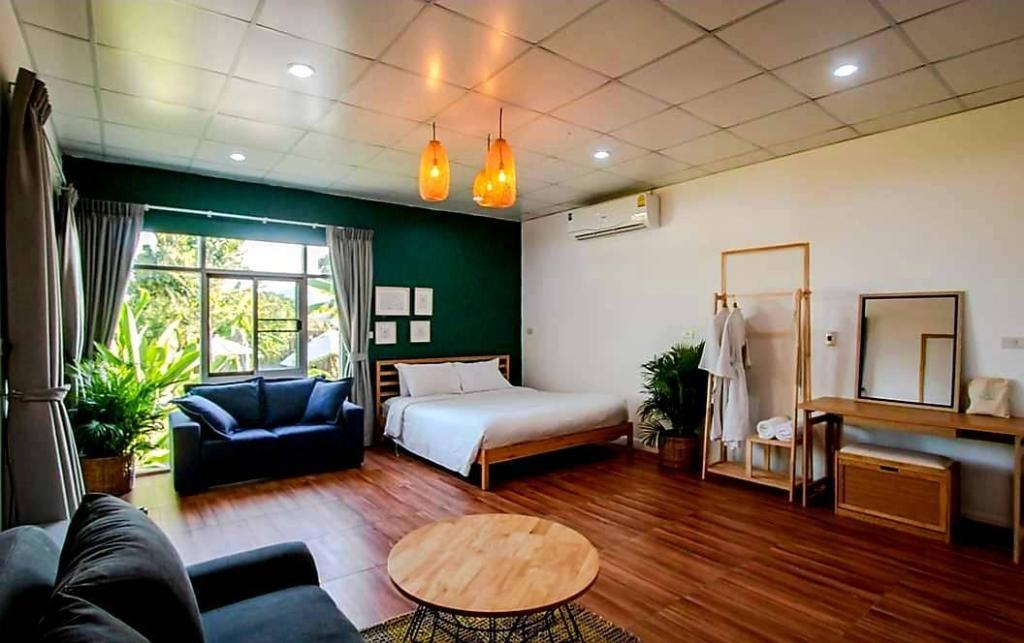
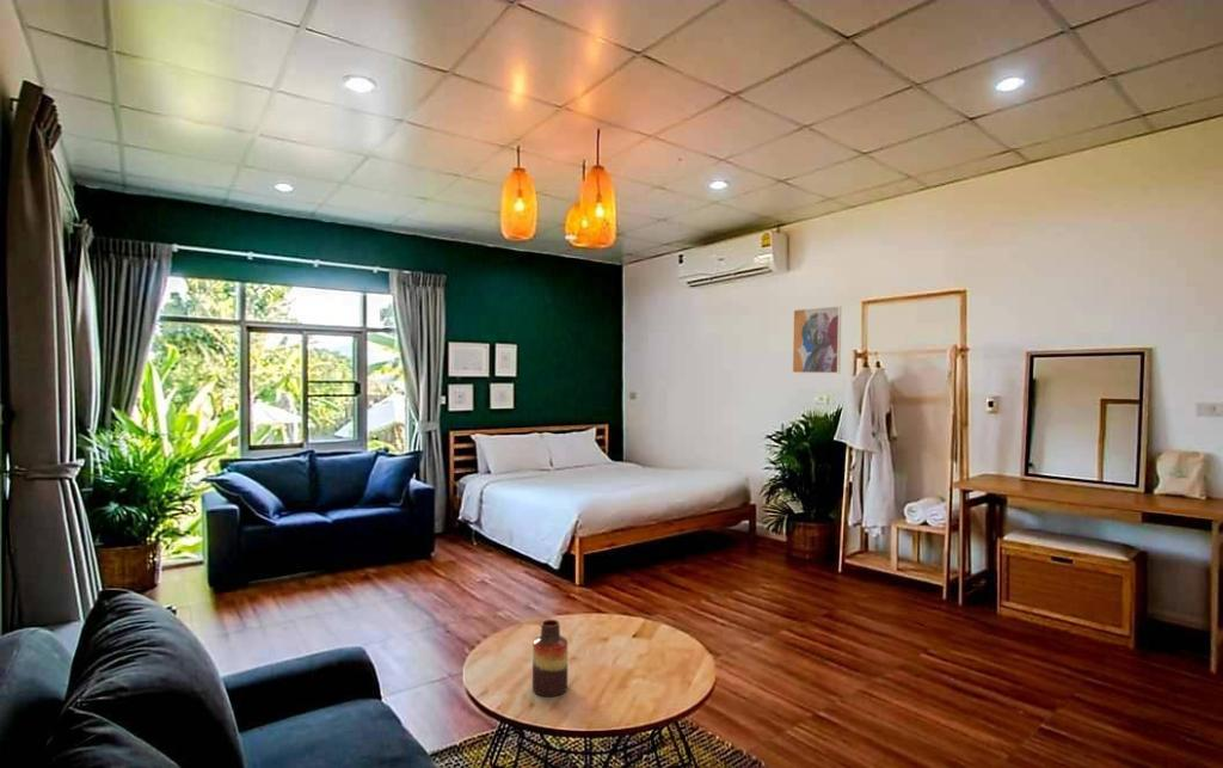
+ wall art [791,305,842,375]
+ vase [531,619,569,698]
